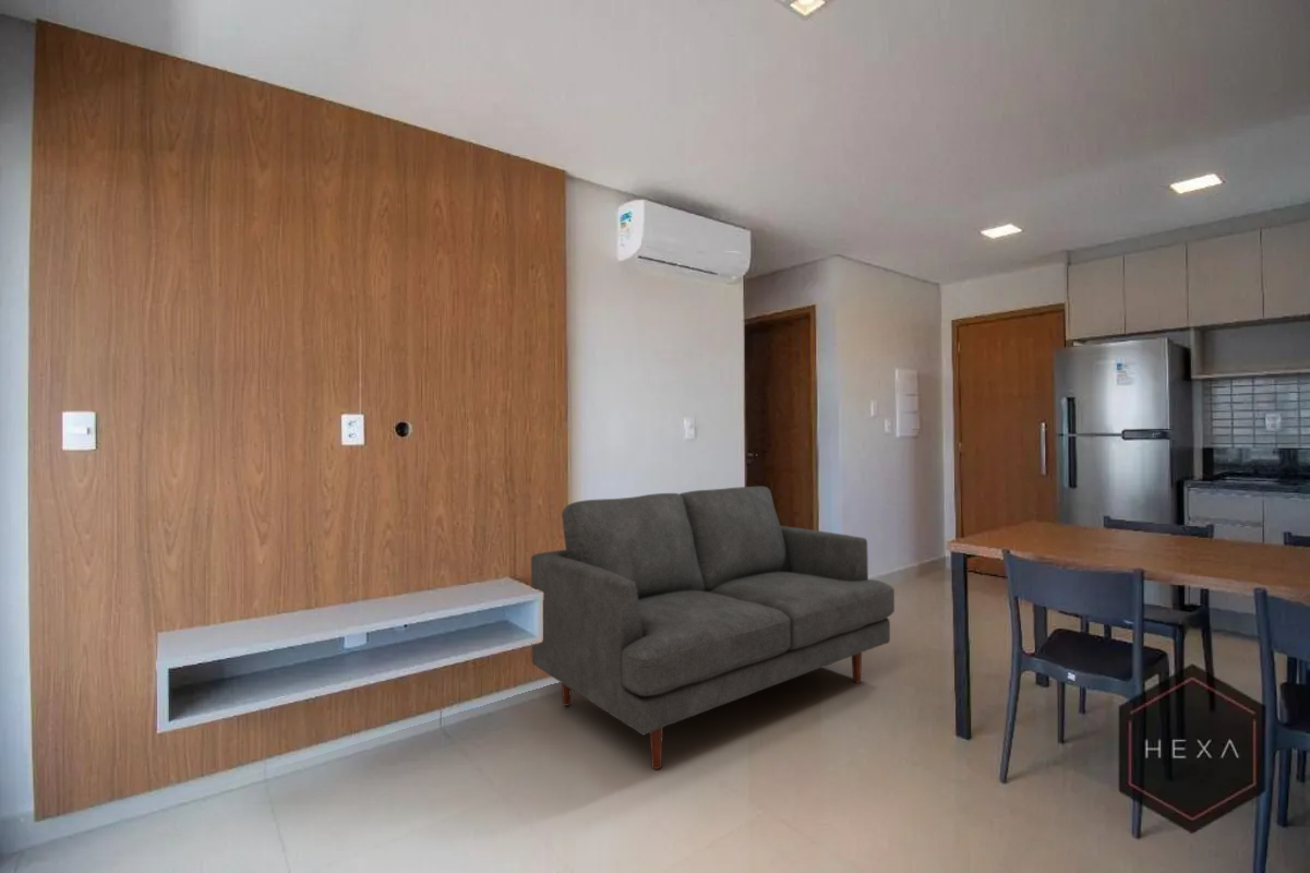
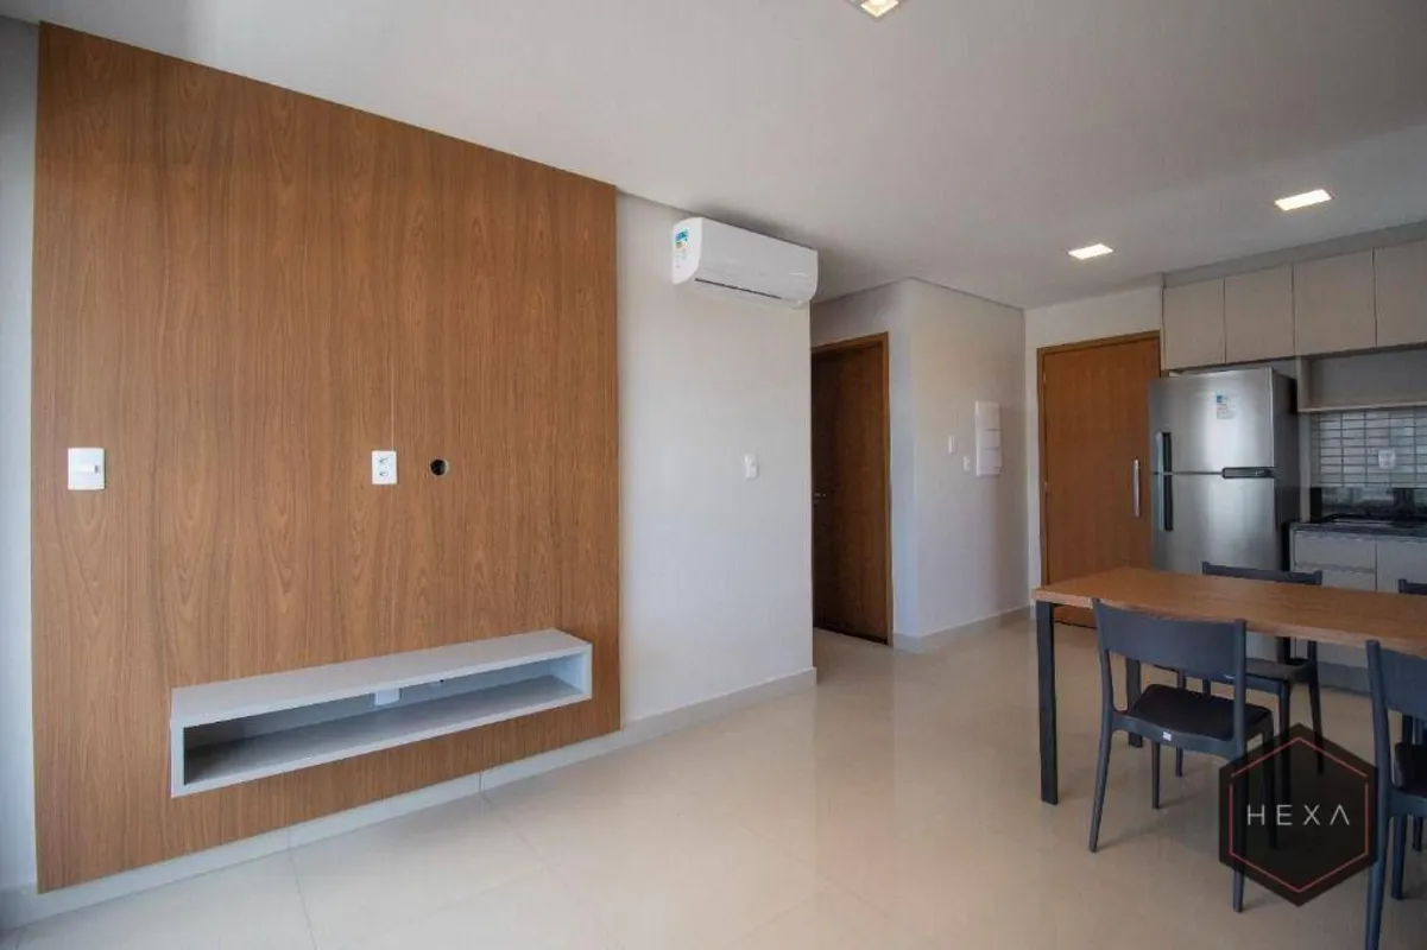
- sofa [530,486,896,770]
